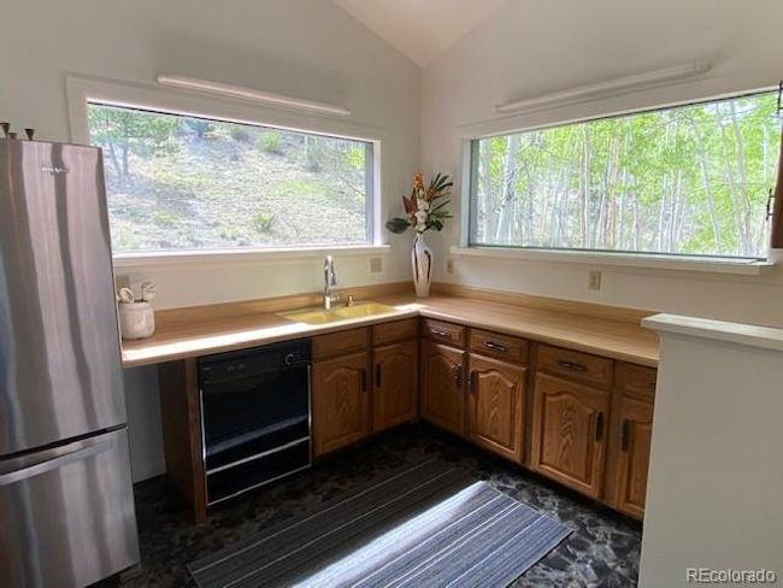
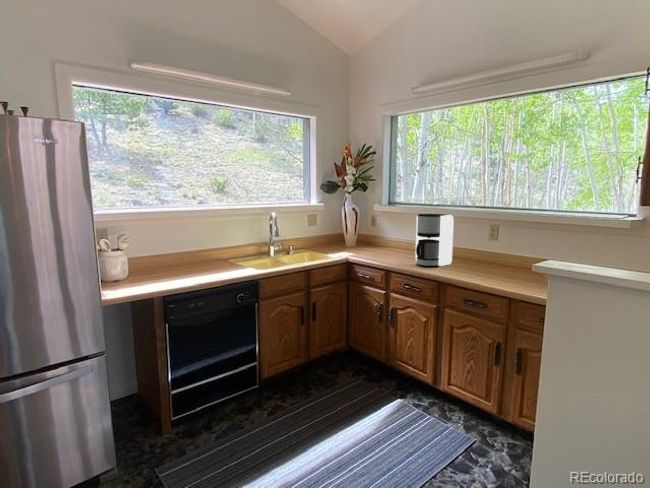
+ coffee maker [414,213,455,268]
